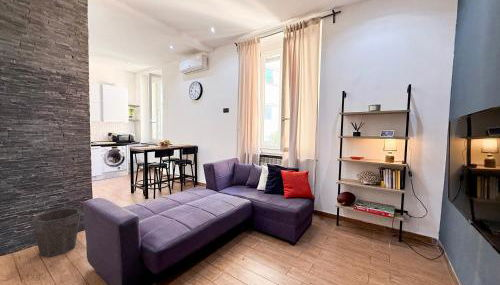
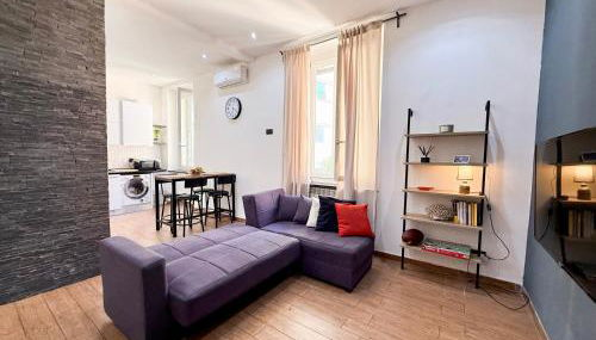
- waste bin [31,207,82,258]
